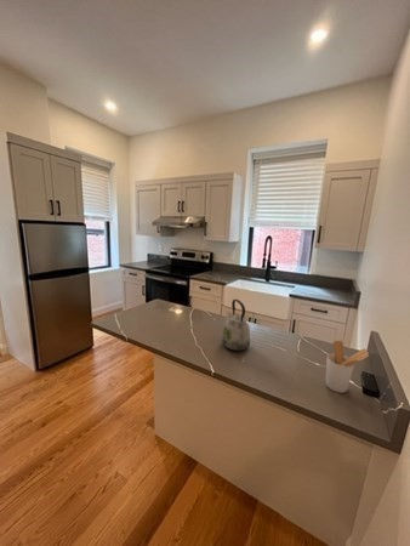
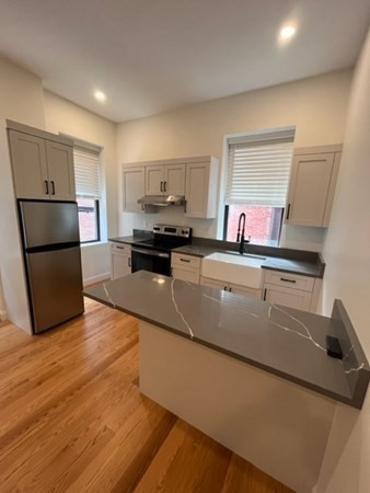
- utensil holder [324,340,370,393]
- kettle [221,298,251,352]
